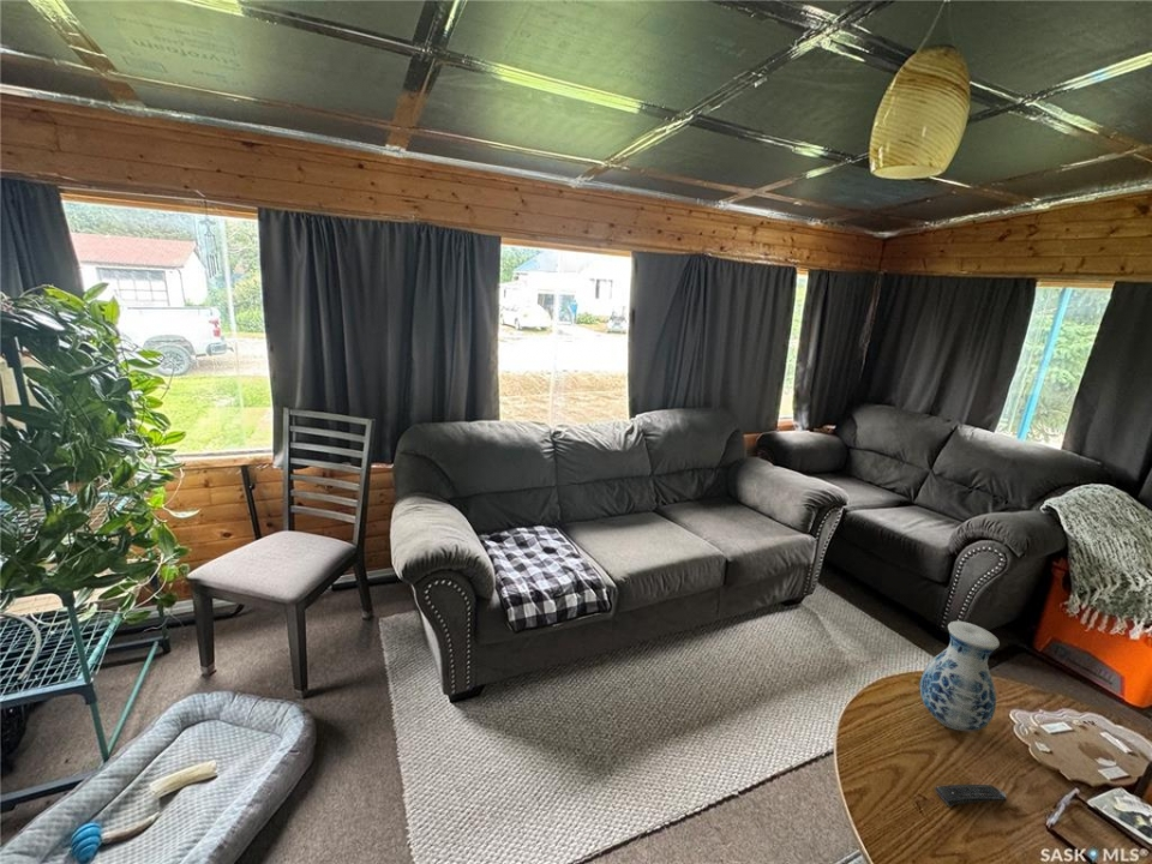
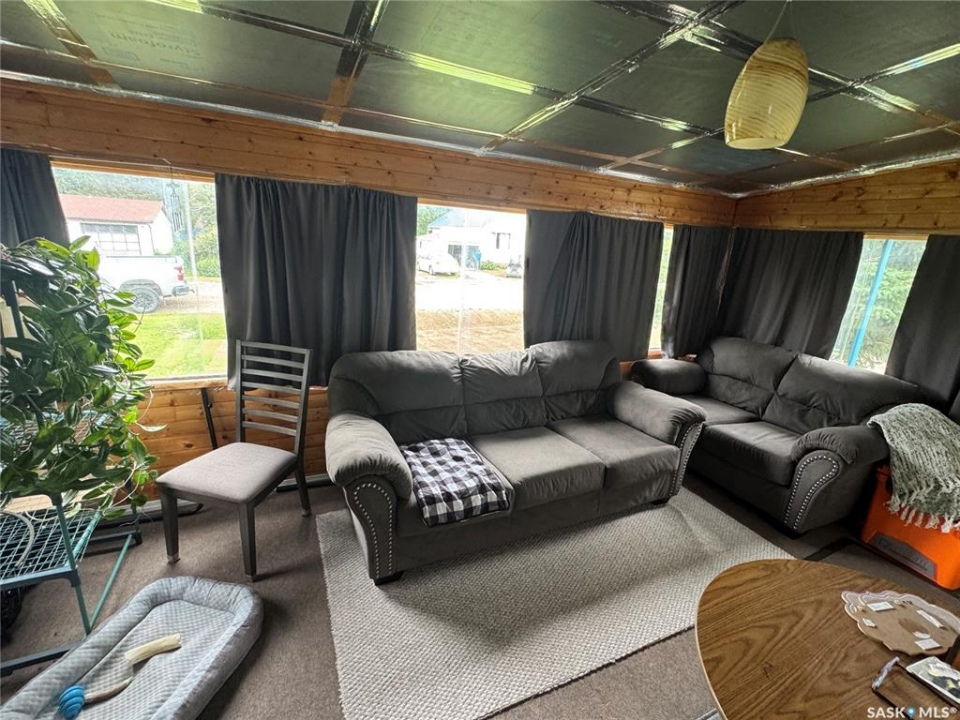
- vase [919,620,1001,732]
- remote control [934,784,1008,808]
